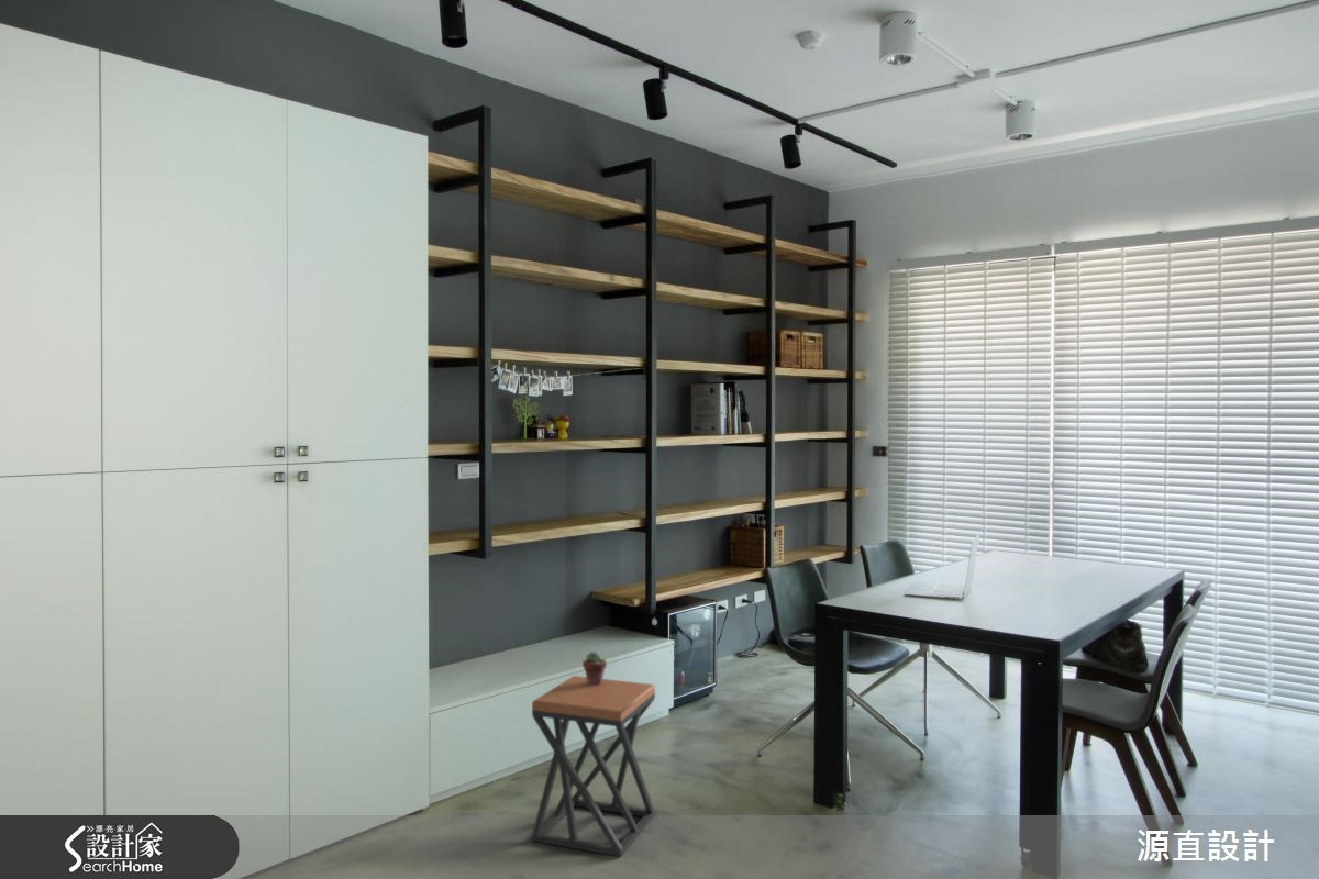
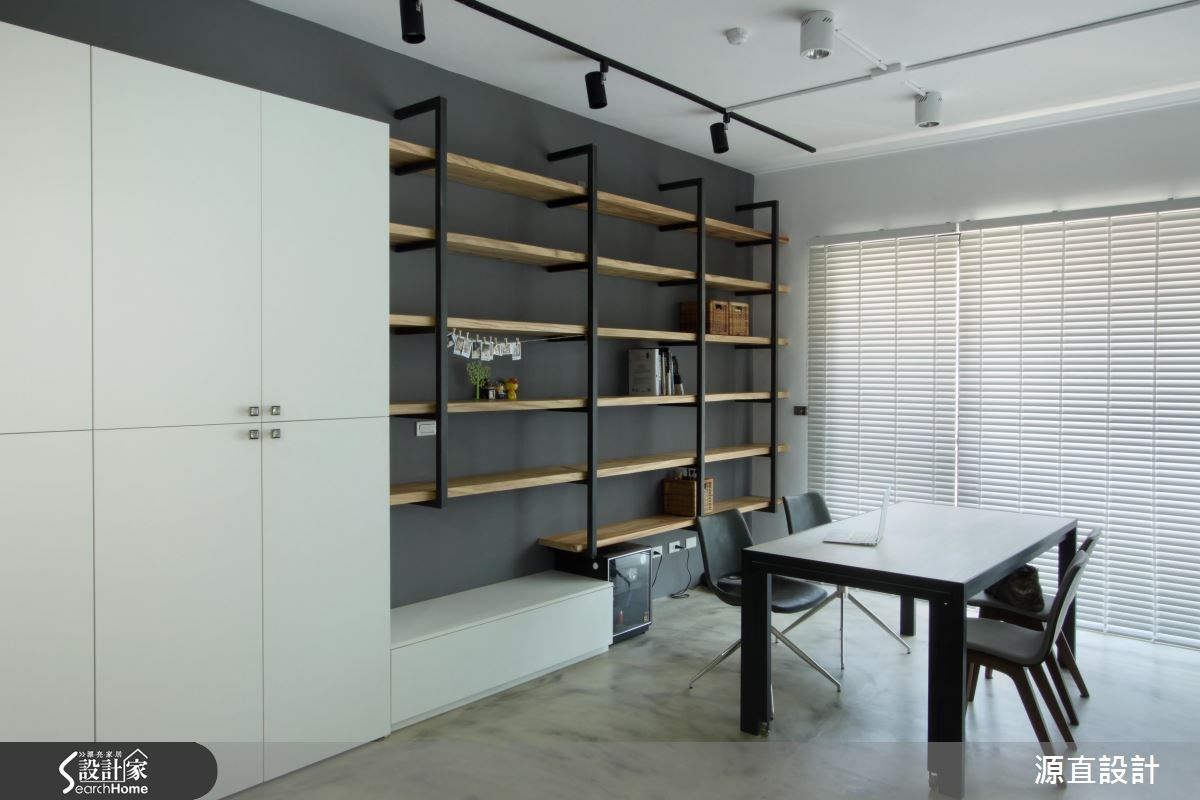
- potted succulent [581,650,608,686]
- stool [531,675,656,858]
